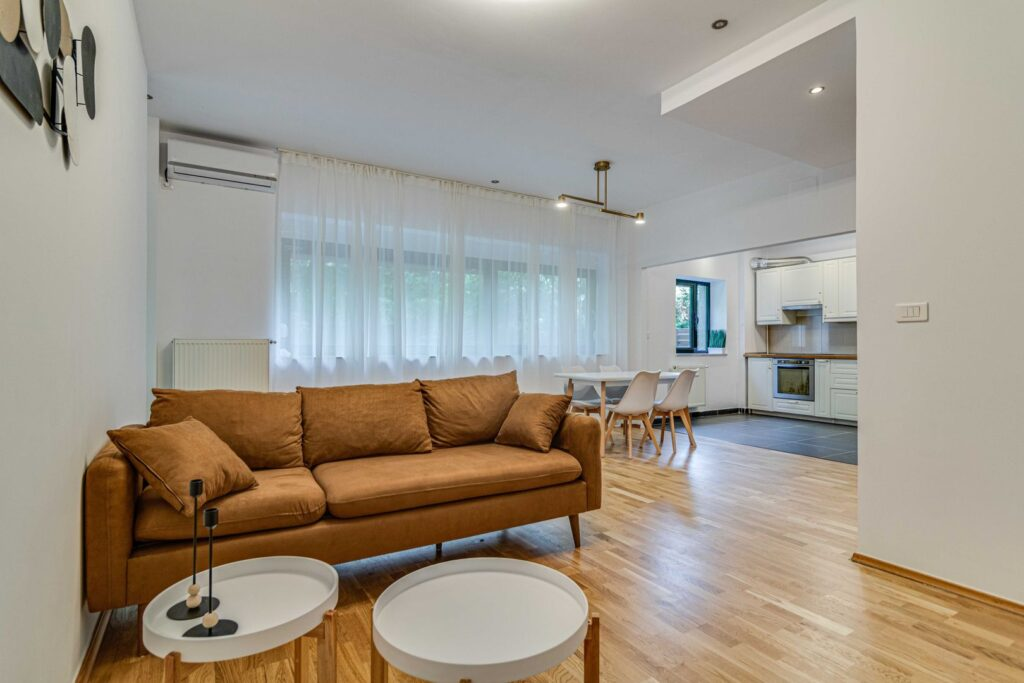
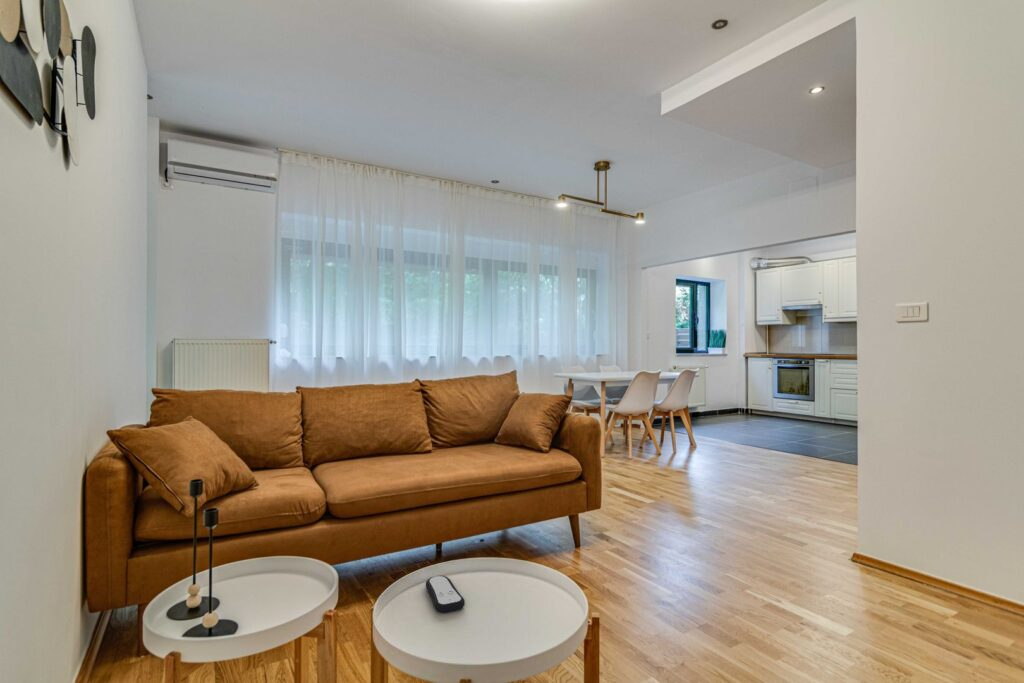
+ remote control [425,575,466,613]
